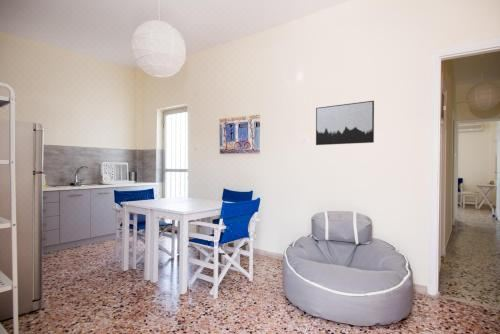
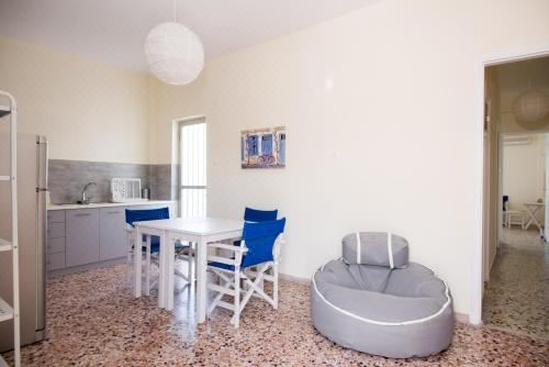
- wall art [315,100,375,146]
